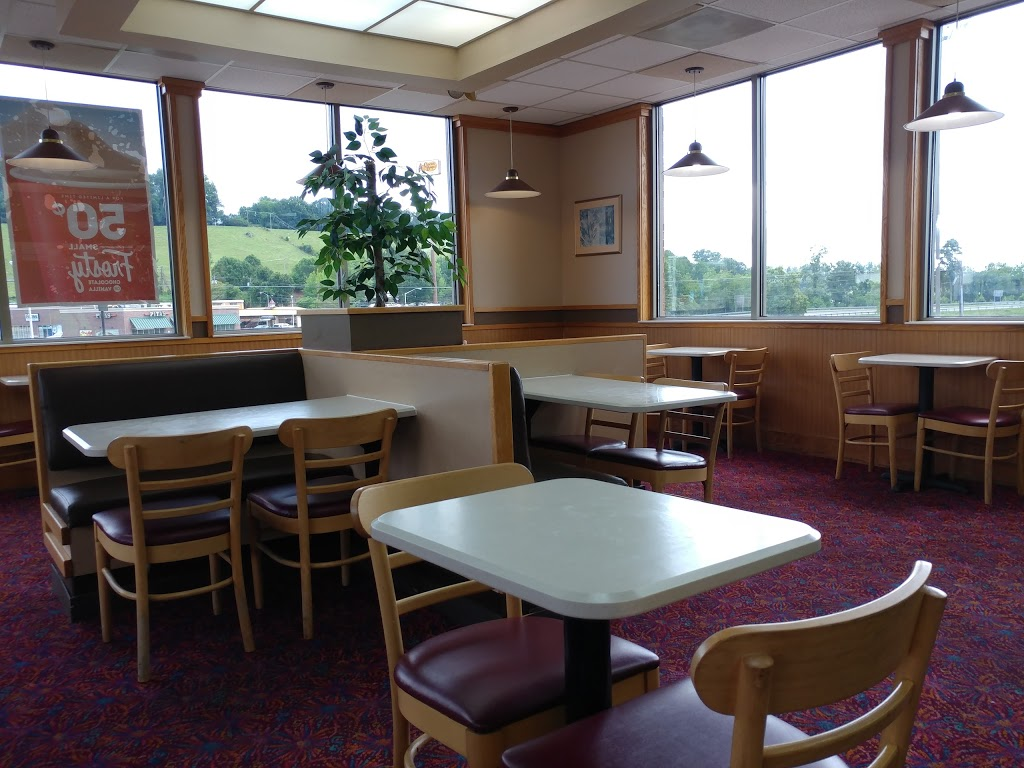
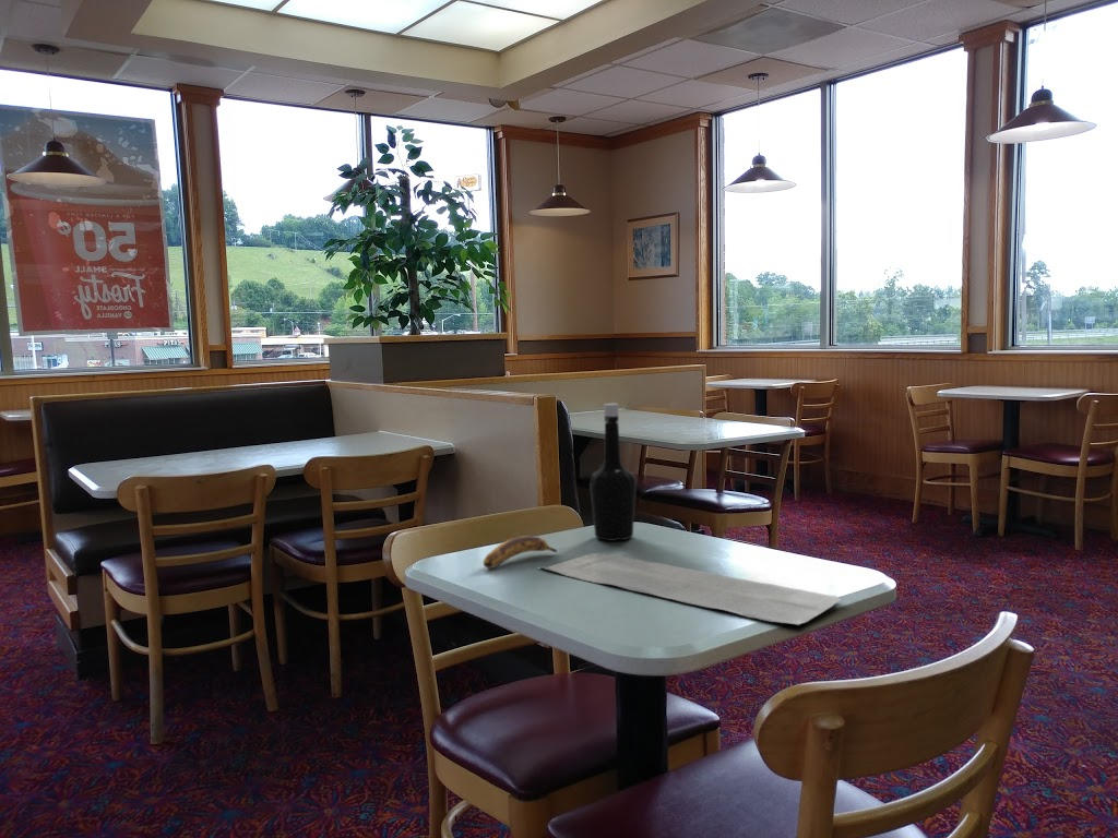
+ banana [483,535,558,570]
+ bath mat [540,552,842,626]
+ bottle [588,403,638,542]
